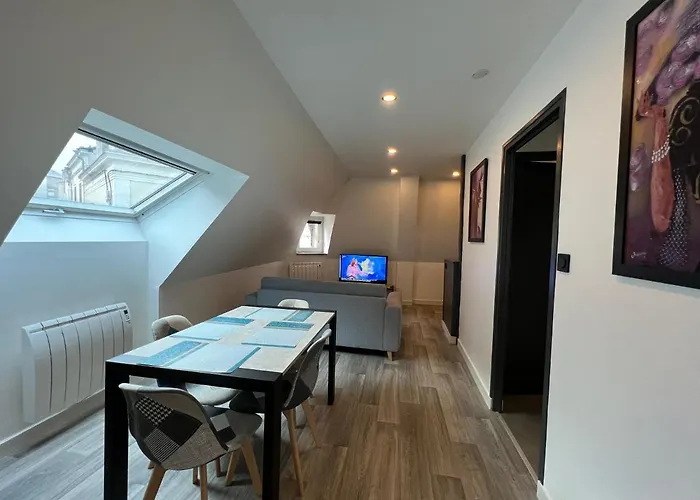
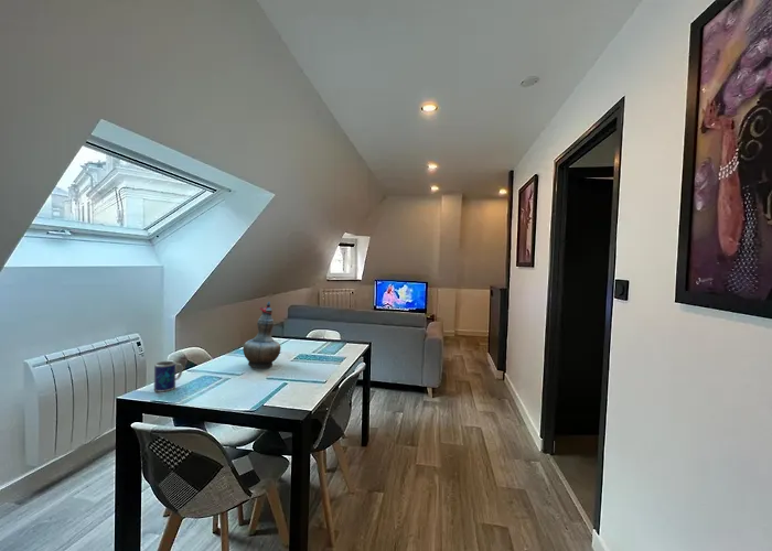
+ decorative vase [243,301,282,369]
+ mug [153,360,184,393]
